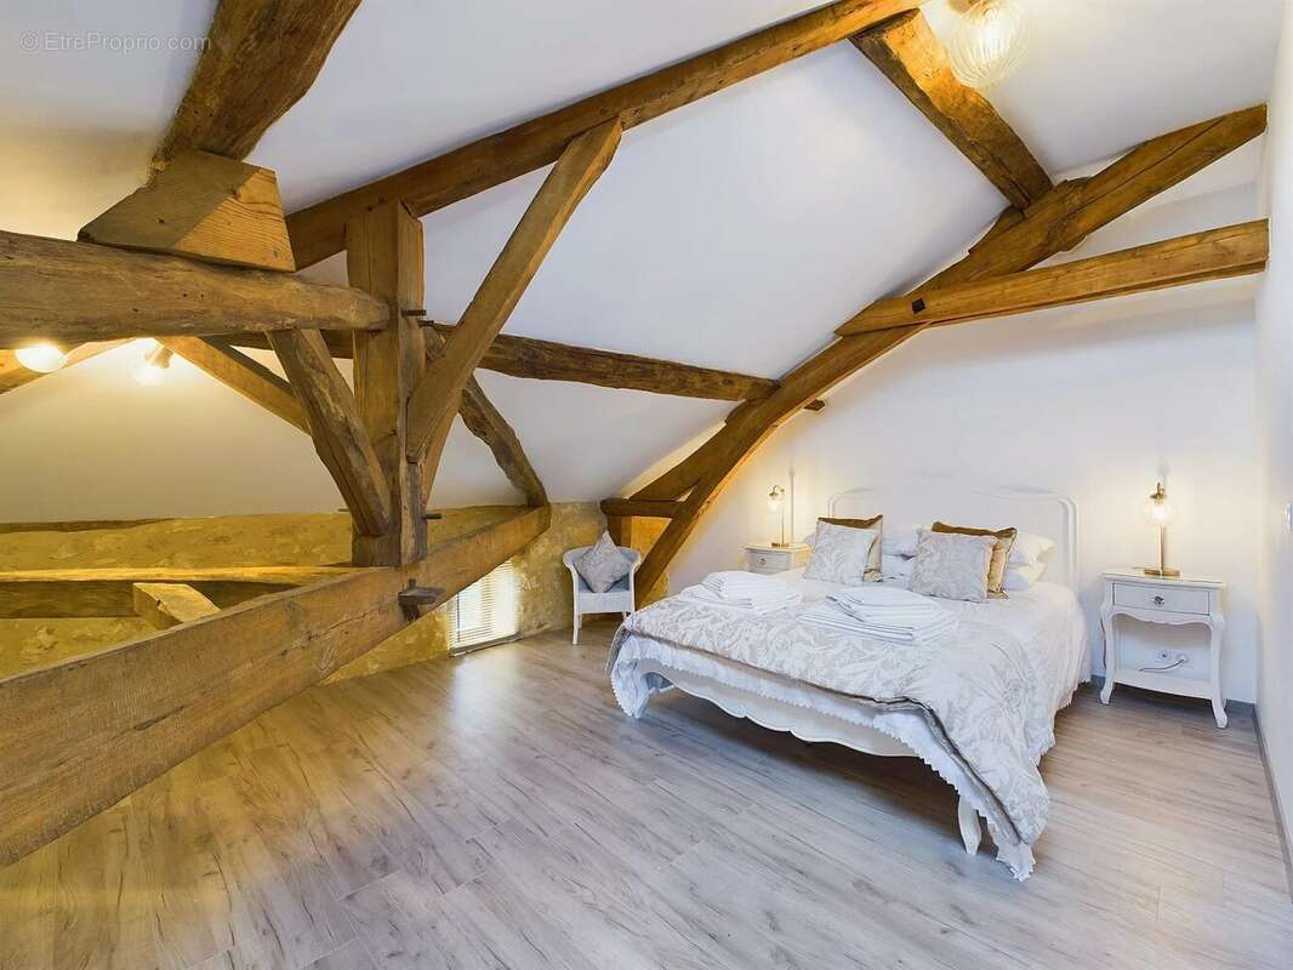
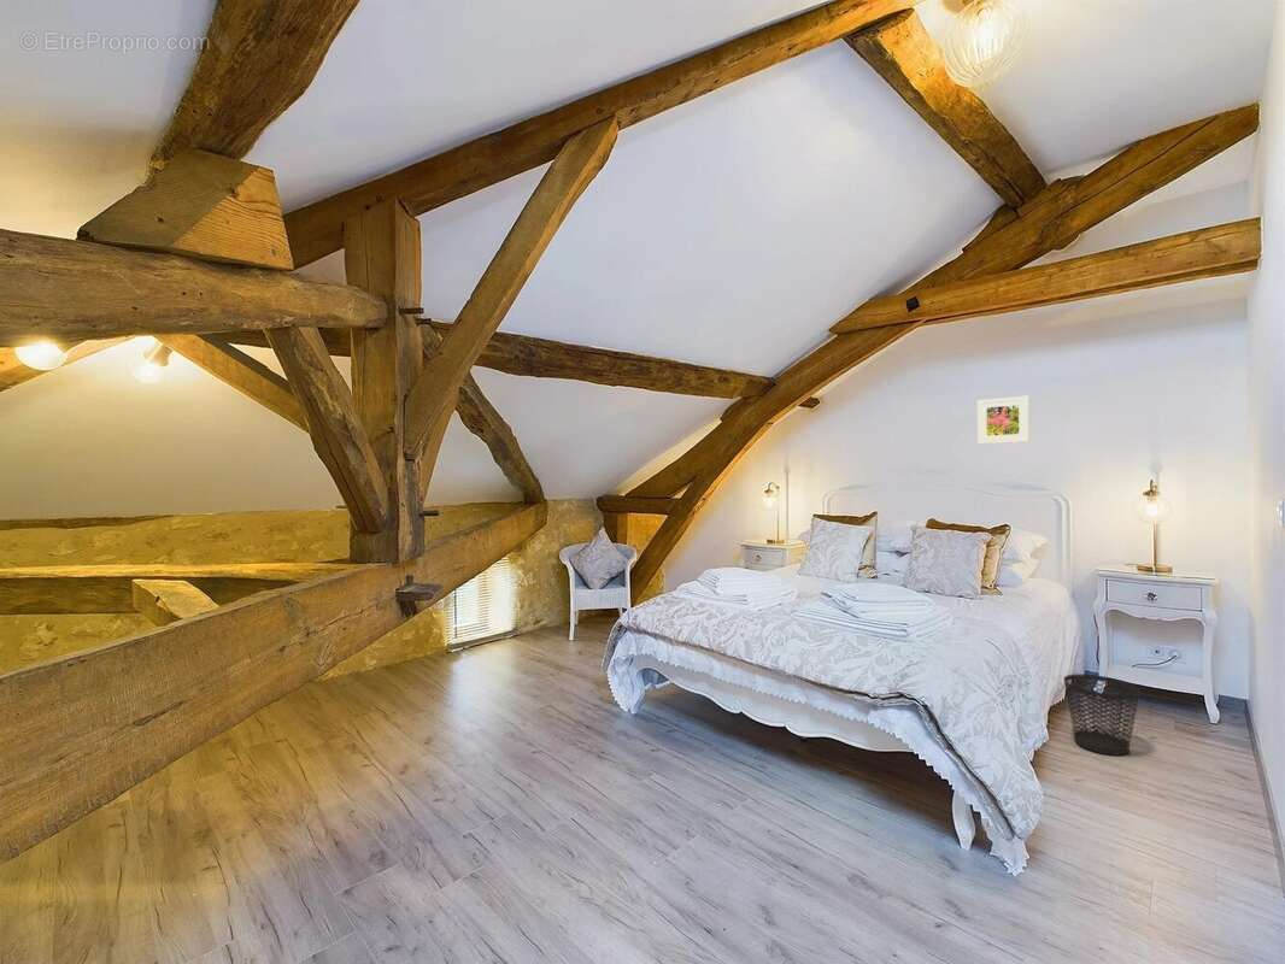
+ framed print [976,395,1031,446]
+ wastebasket [1062,672,1142,757]
